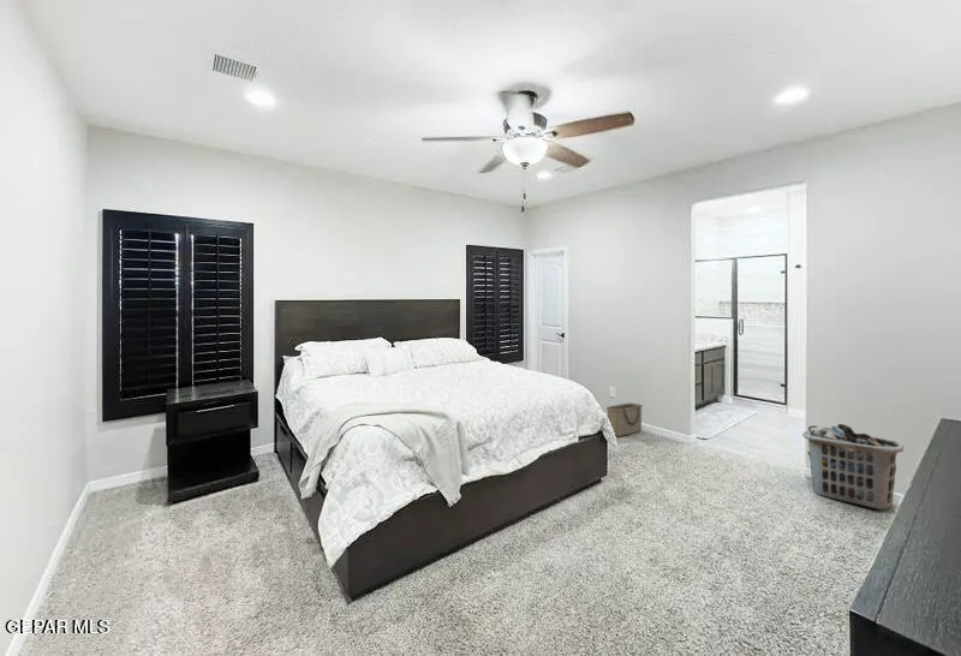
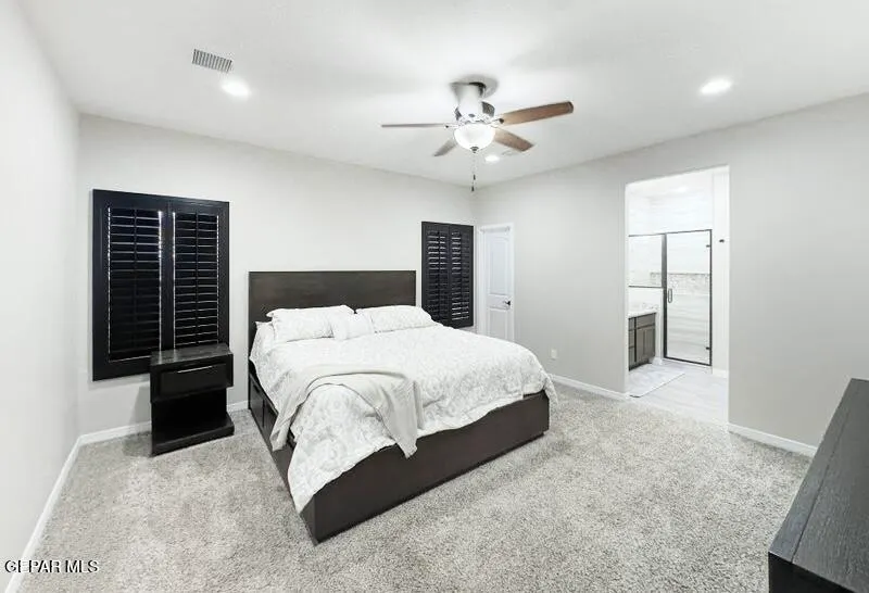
- clothes hamper [801,423,905,512]
- basket [605,401,644,437]
